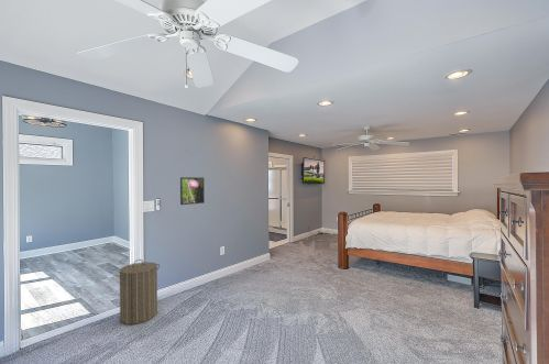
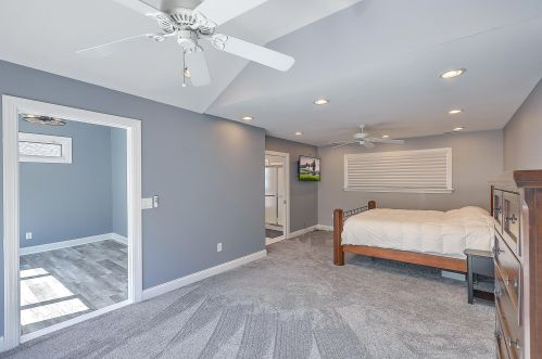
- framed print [179,176,206,206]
- laundry hamper [114,258,161,326]
